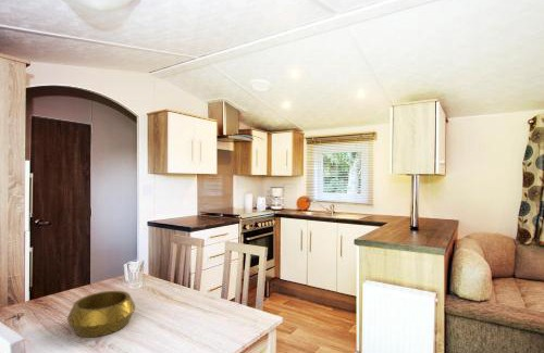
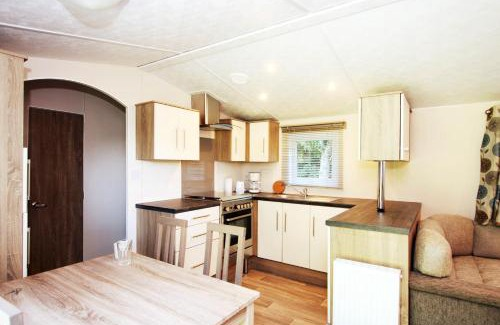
- decorative bowl [66,290,136,338]
